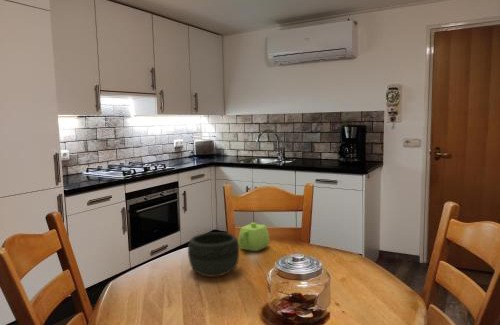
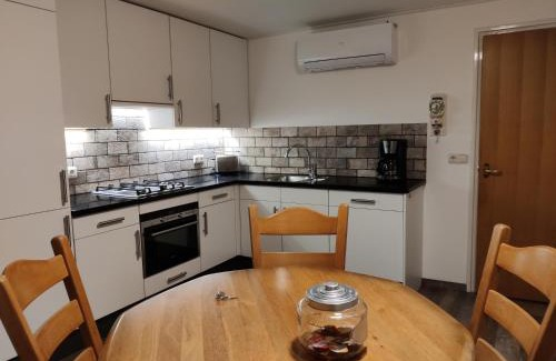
- bowl [187,231,240,278]
- teapot [237,222,270,252]
